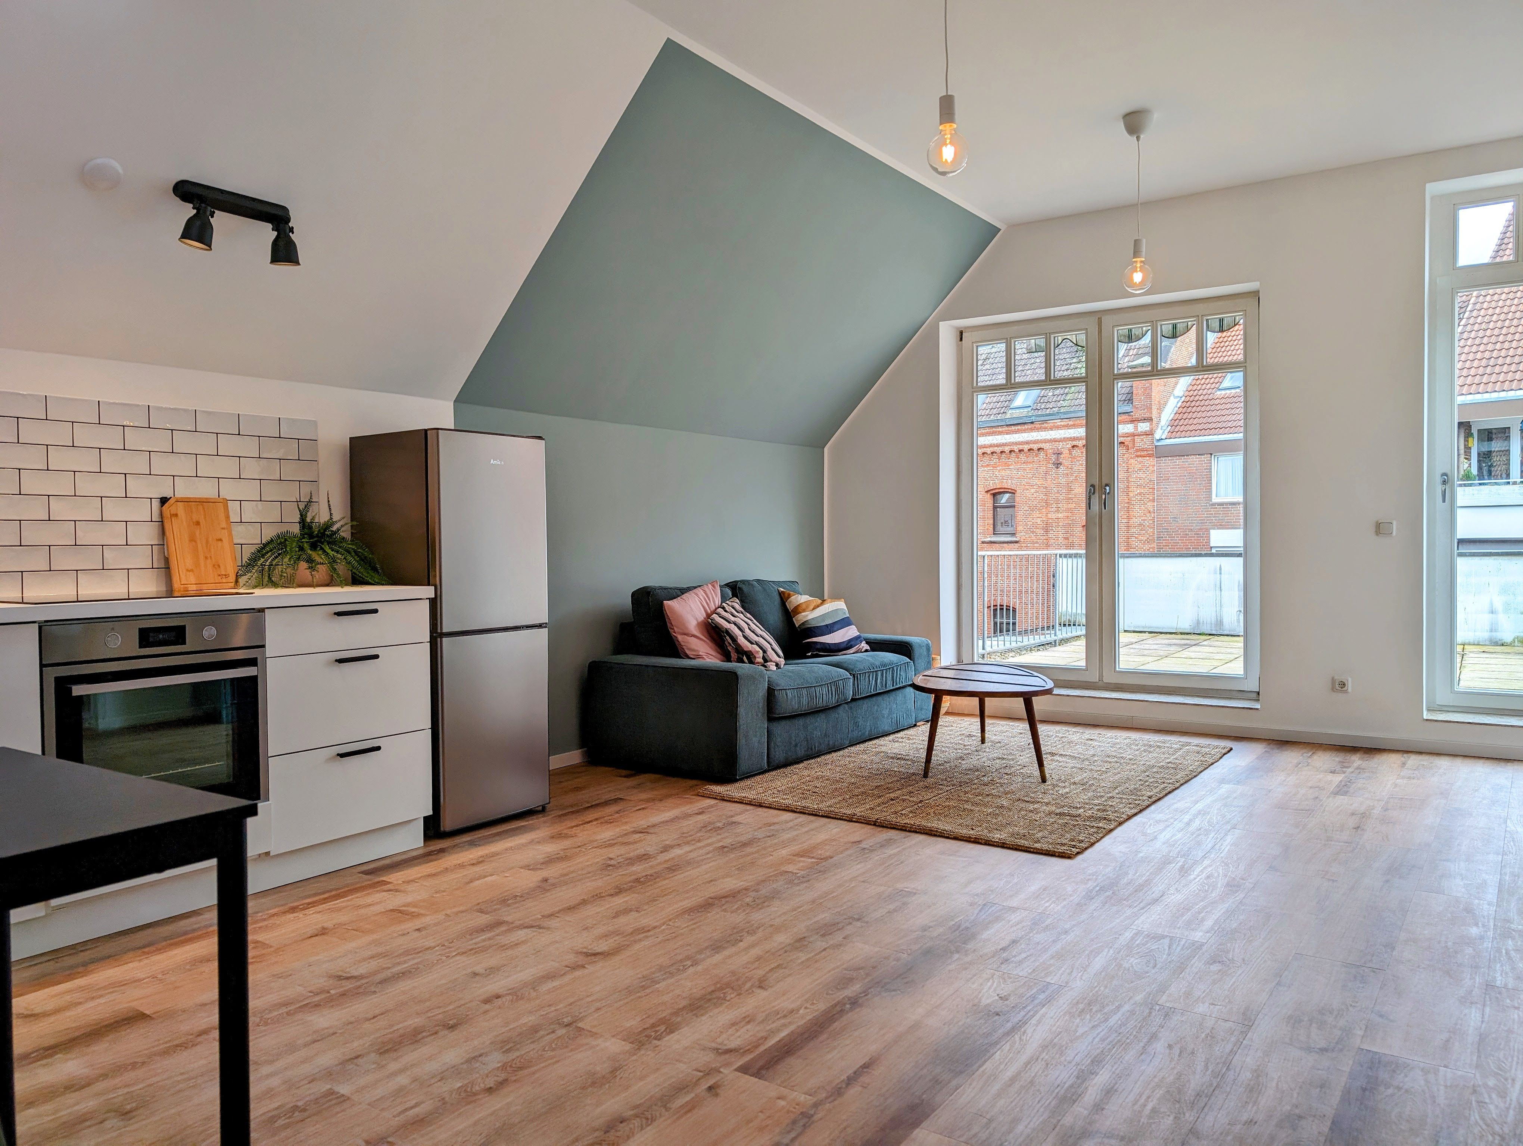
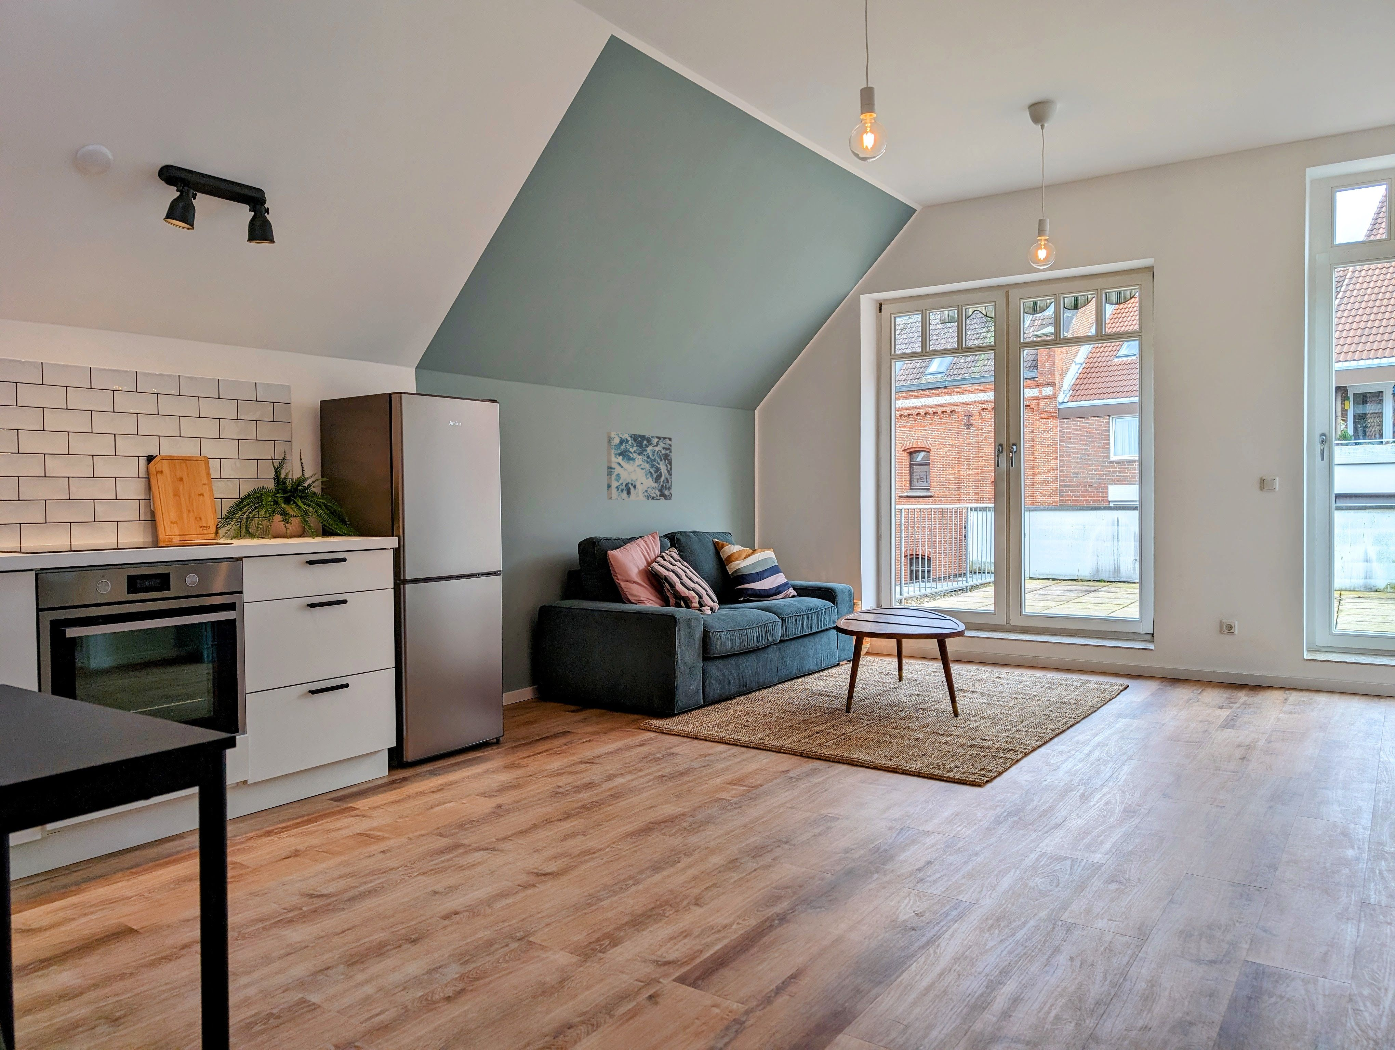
+ wall art [607,431,673,501]
